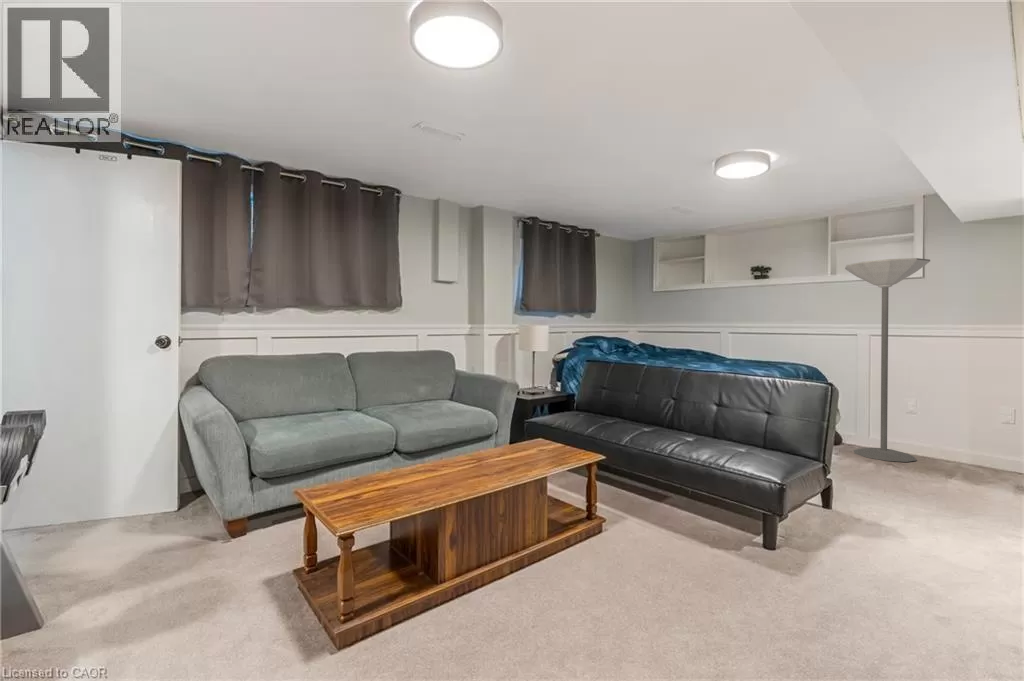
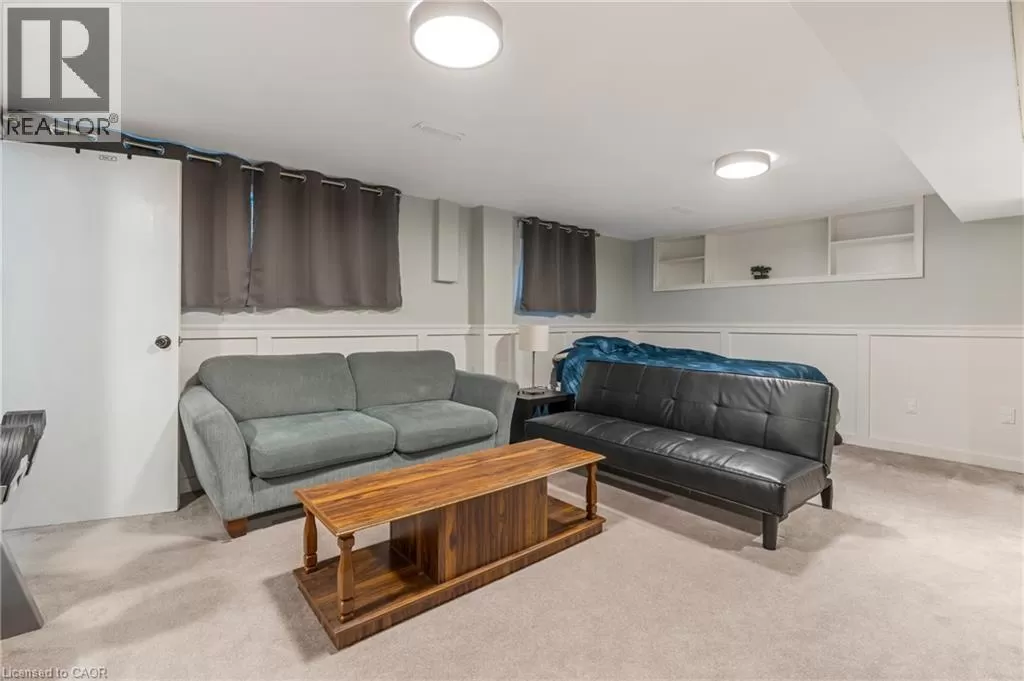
- floor lamp [844,257,931,463]
